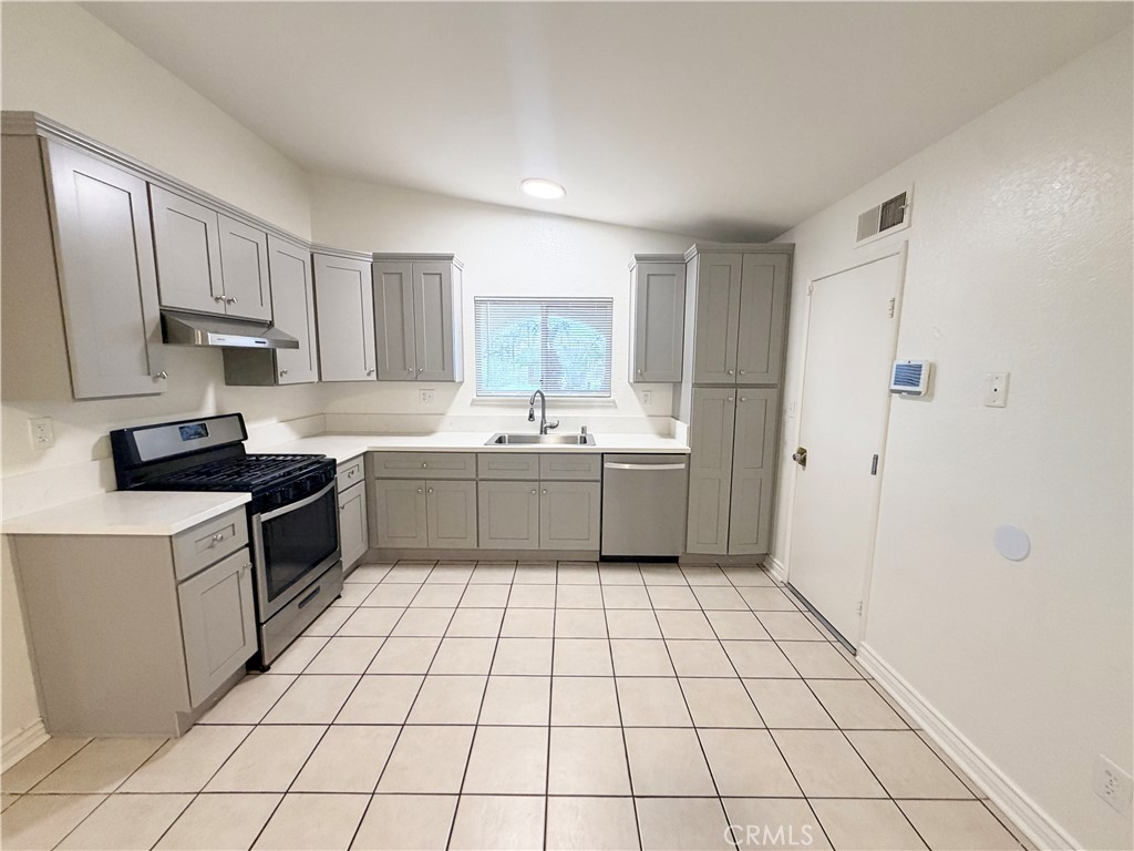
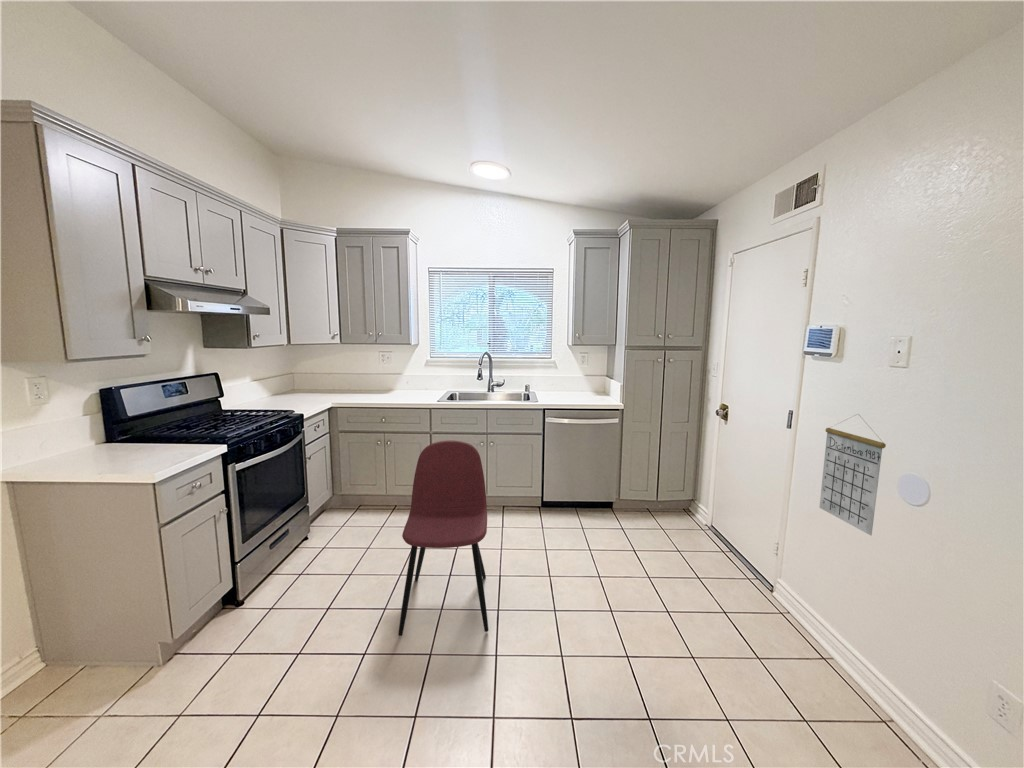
+ calendar [818,414,887,537]
+ dining chair [397,440,489,637]
